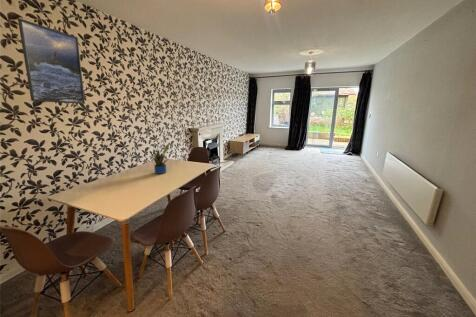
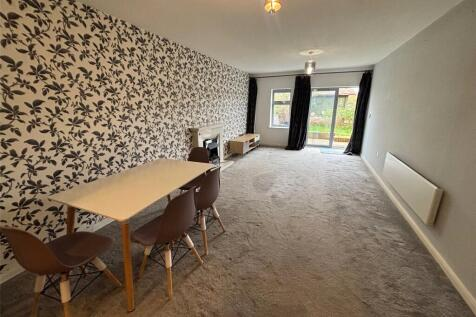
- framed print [17,18,86,105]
- potted plant [150,142,170,175]
